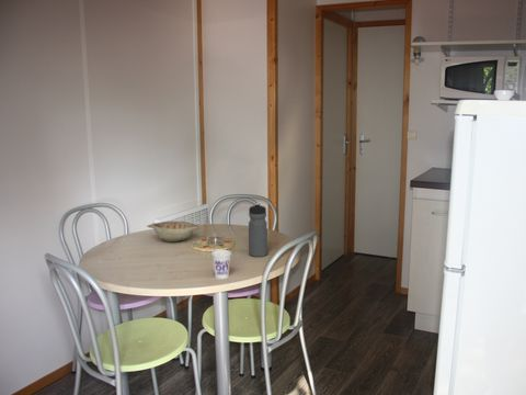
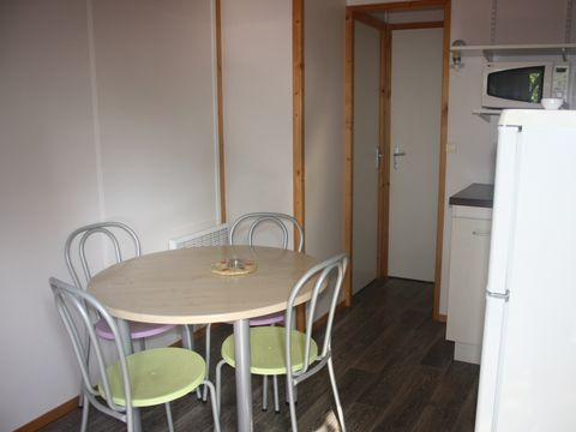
- decorative bowl [146,221,203,242]
- water bottle [248,202,268,258]
- cup [210,249,232,280]
